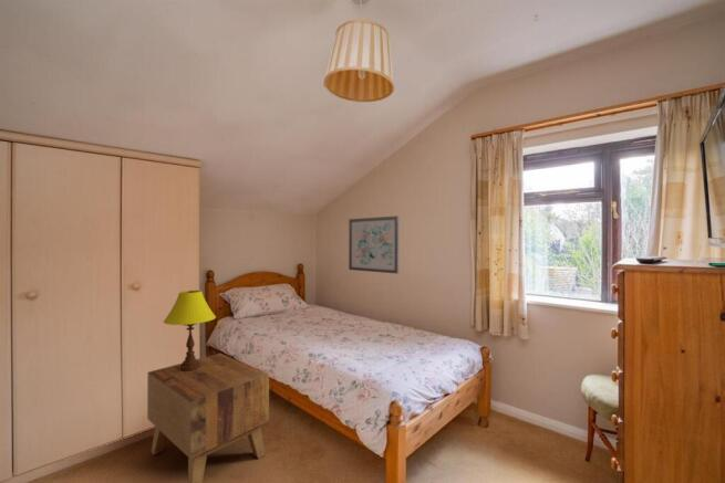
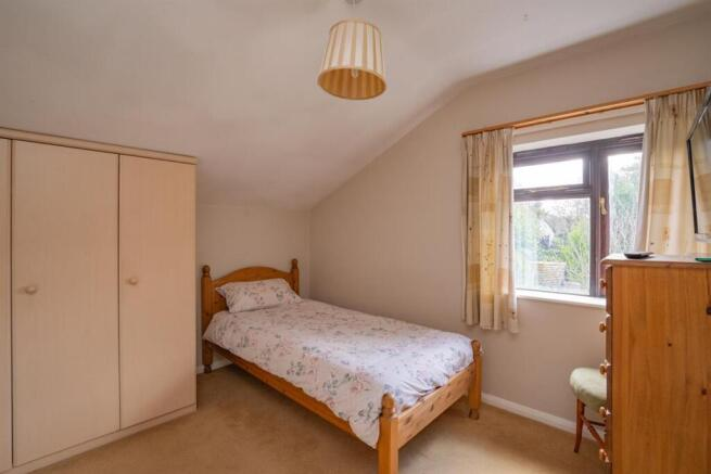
- table lamp [163,290,217,371]
- side table [146,353,270,483]
- wall art [348,214,400,275]
